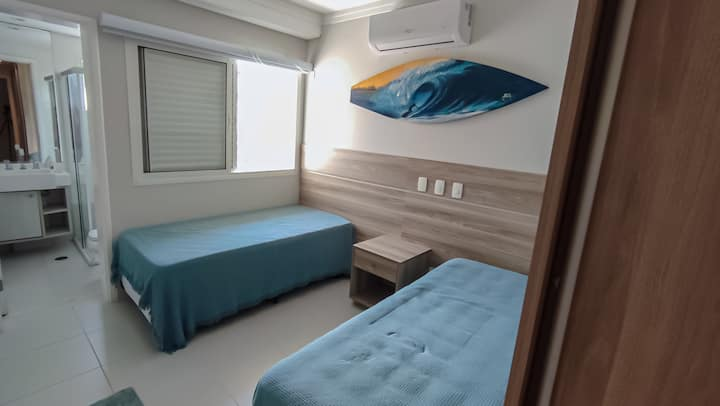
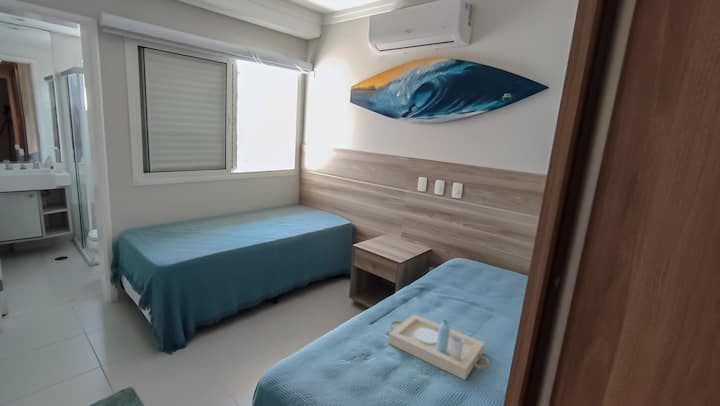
+ serving tray [387,313,490,381]
